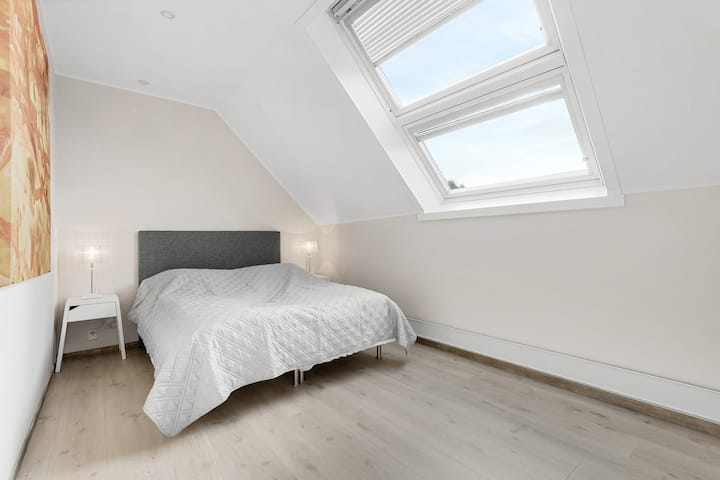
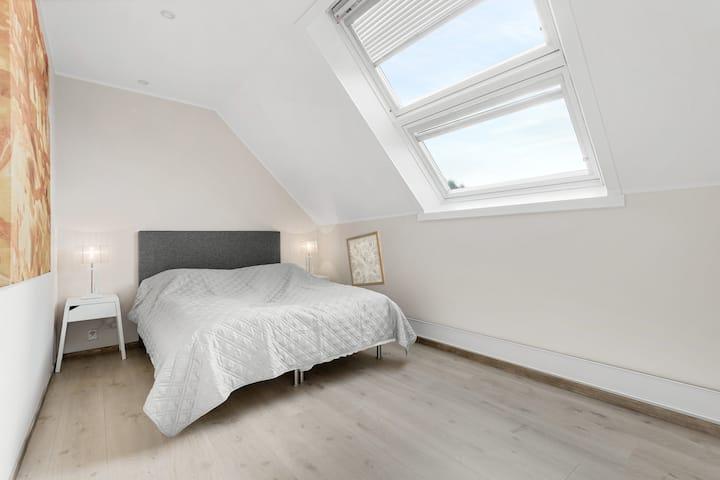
+ wall art [345,230,387,287]
